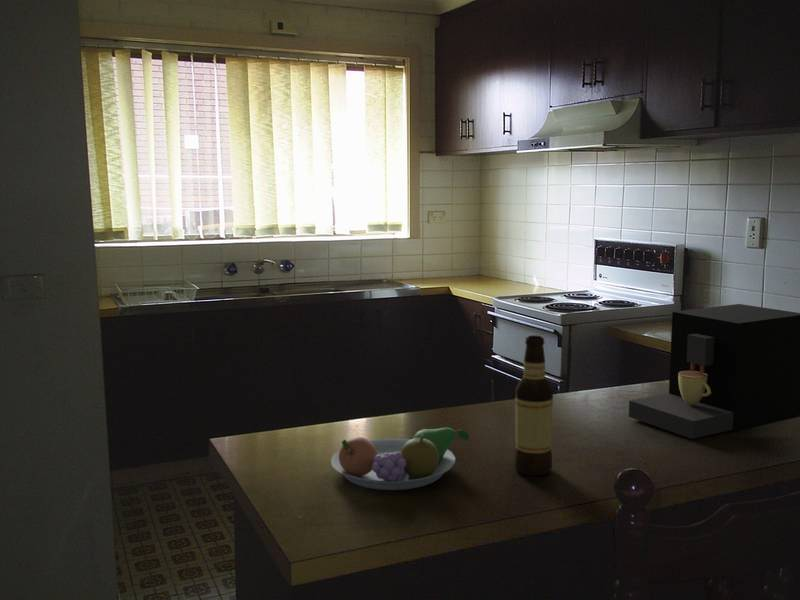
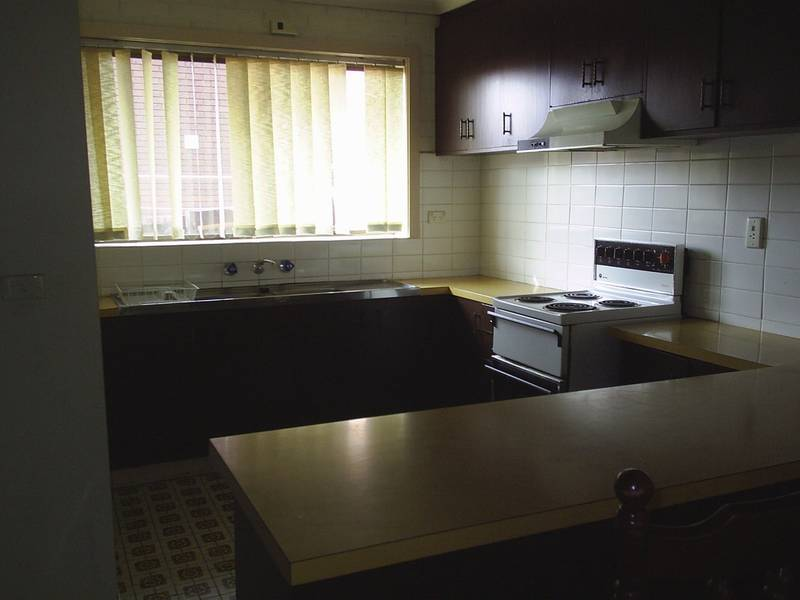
- bottle [513,334,554,477]
- coffee maker [628,303,800,440]
- fruit bowl [330,427,470,491]
